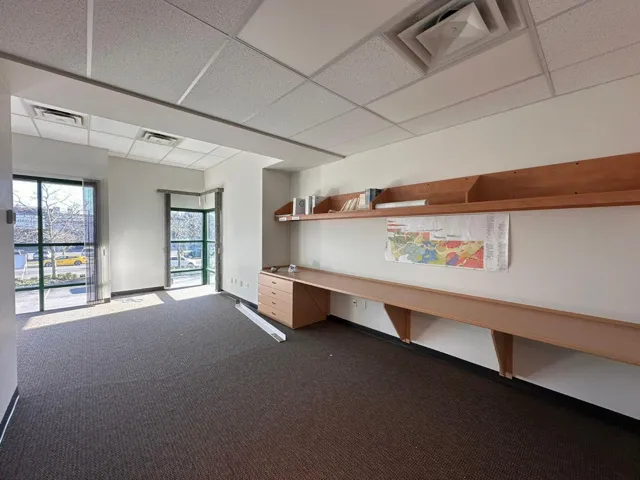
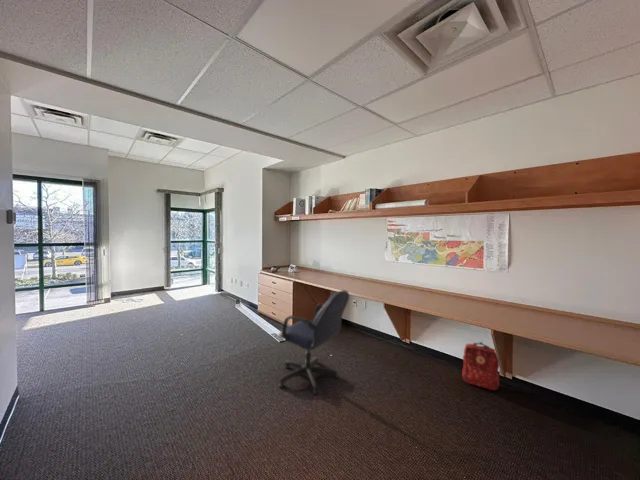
+ office chair [277,289,350,395]
+ backpack [461,341,501,391]
